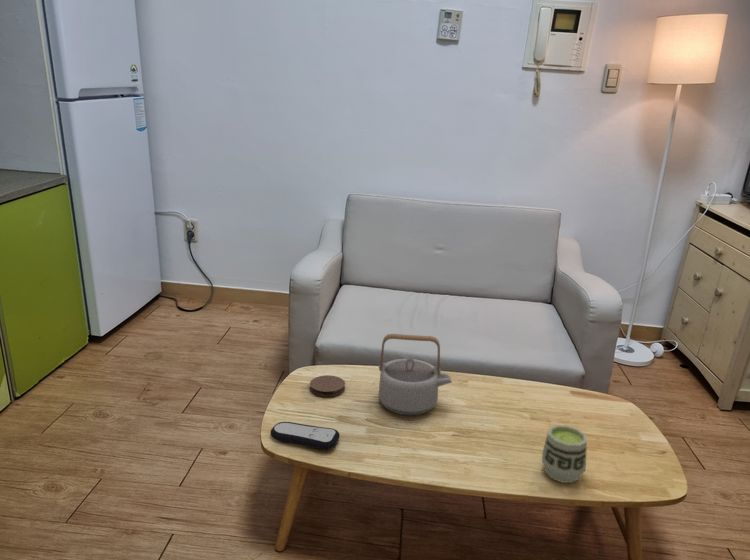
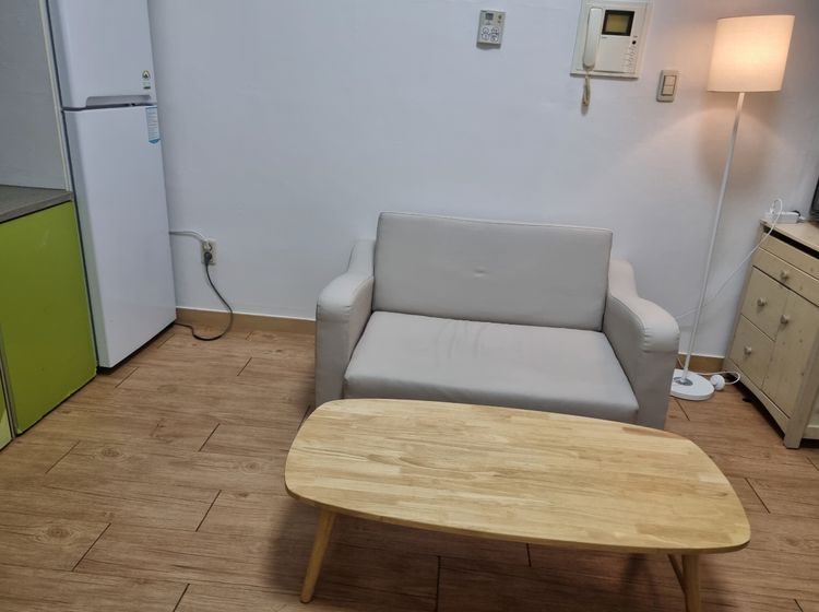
- coaster [309,374,346,397]
- teapot [377,333,453,417]
- remote control [270,421,341,451]
- cup [541,424,588,484]
